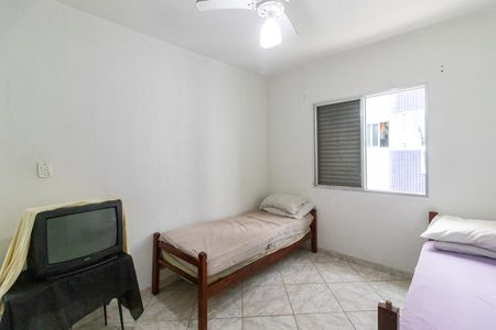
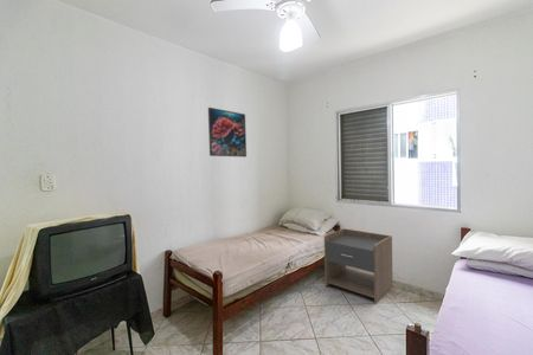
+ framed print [207,106,248,159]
+ nightstand [323,227,394,304]
